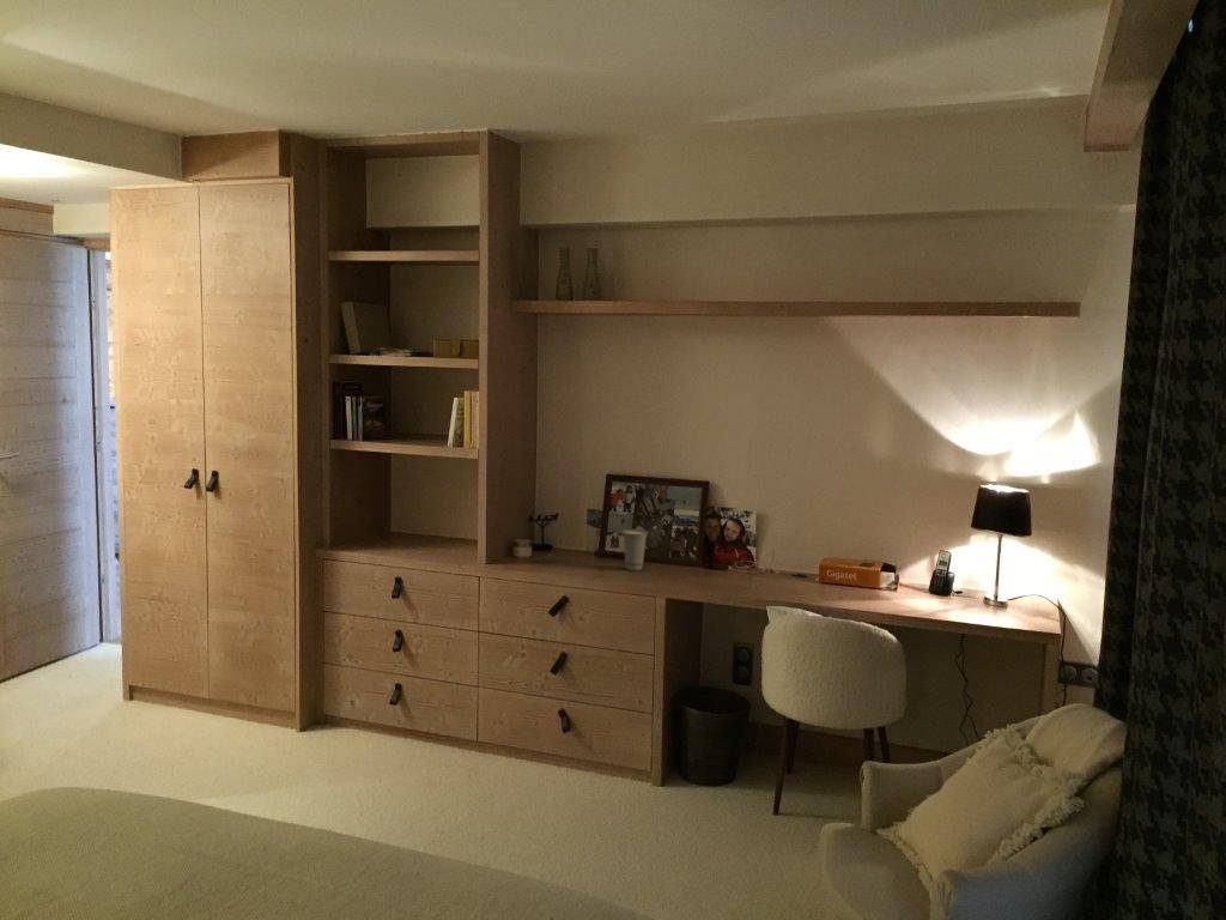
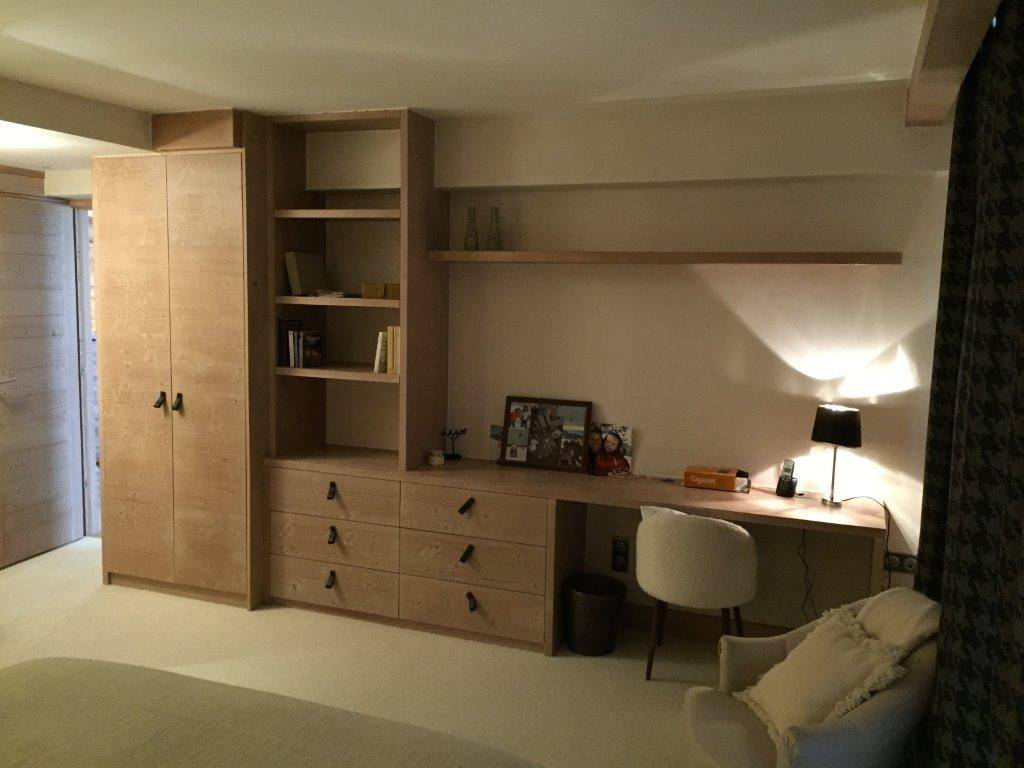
- cup [620,528,650,571]
